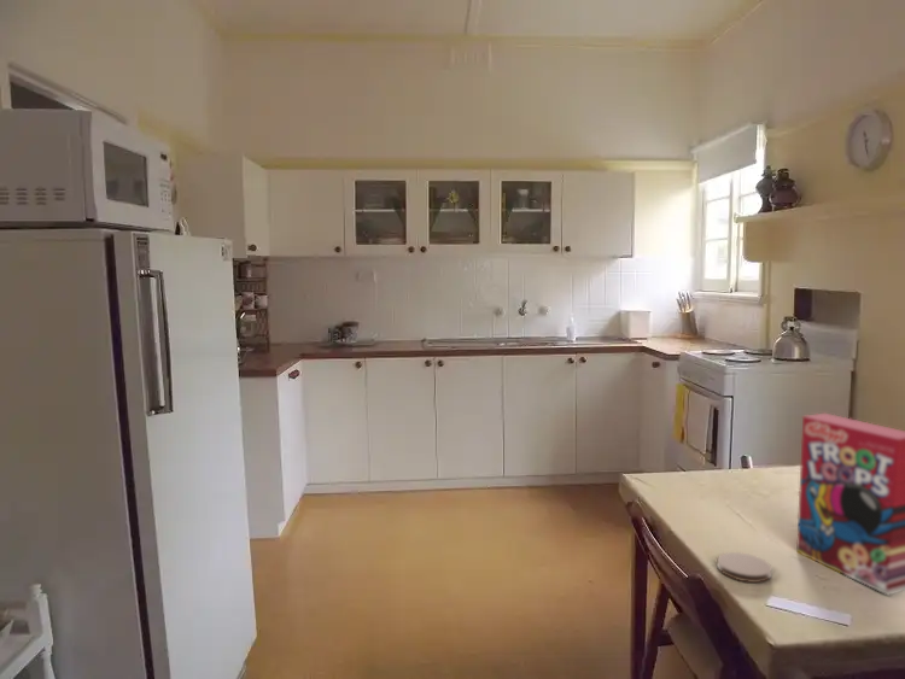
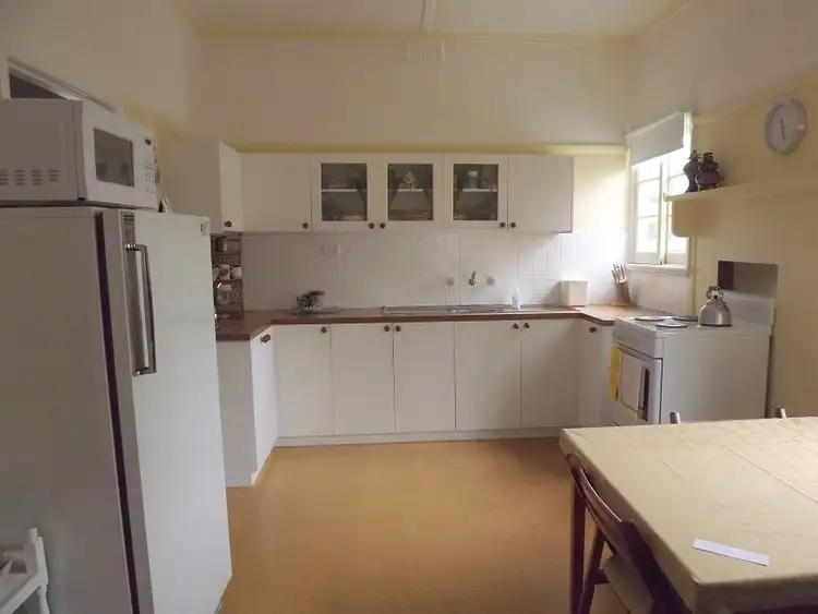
- coaster [717,551,773,584]
- cereal box [795,412,905,596]
